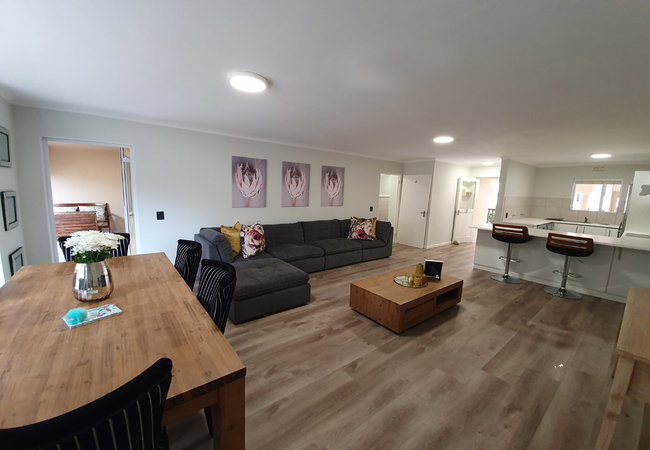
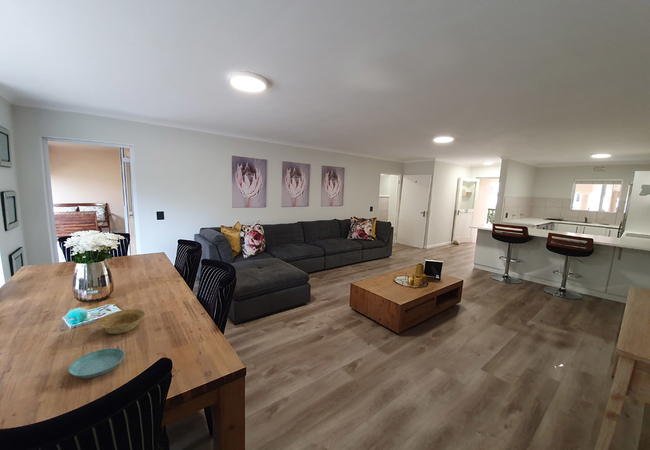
+ bowl [96,308,146,335]
+ saucer [68,347,126,379]
